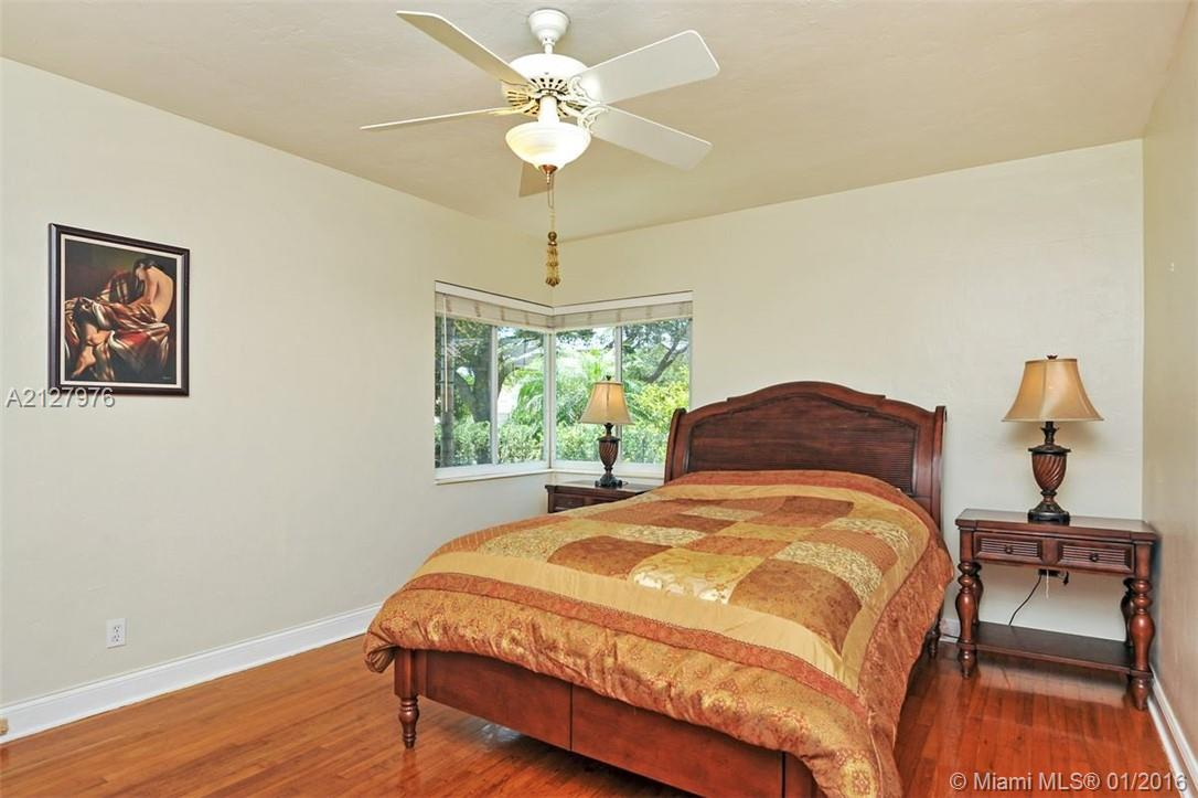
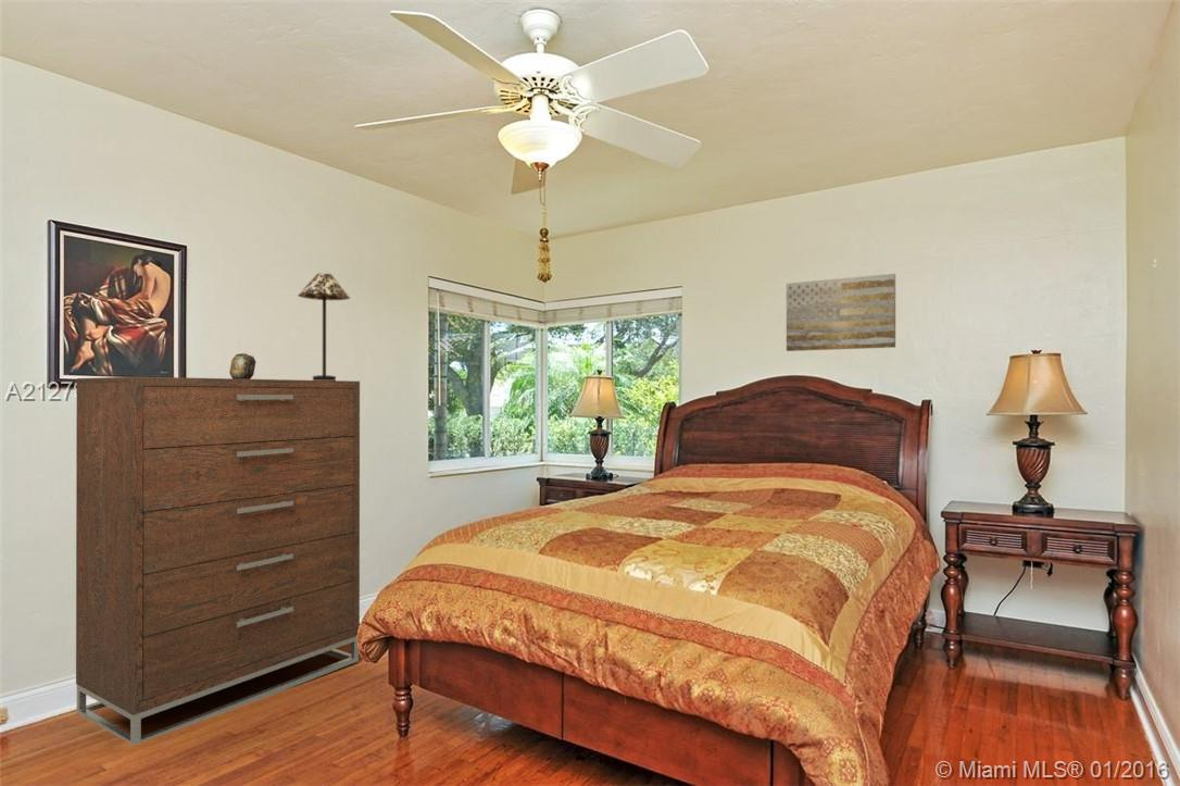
+ dresser [75,376,361,746]
+ jewelry box [228,352,258,379]
+ table lamp [297,272,351,380]
+ wall art [786,273,896,352]
